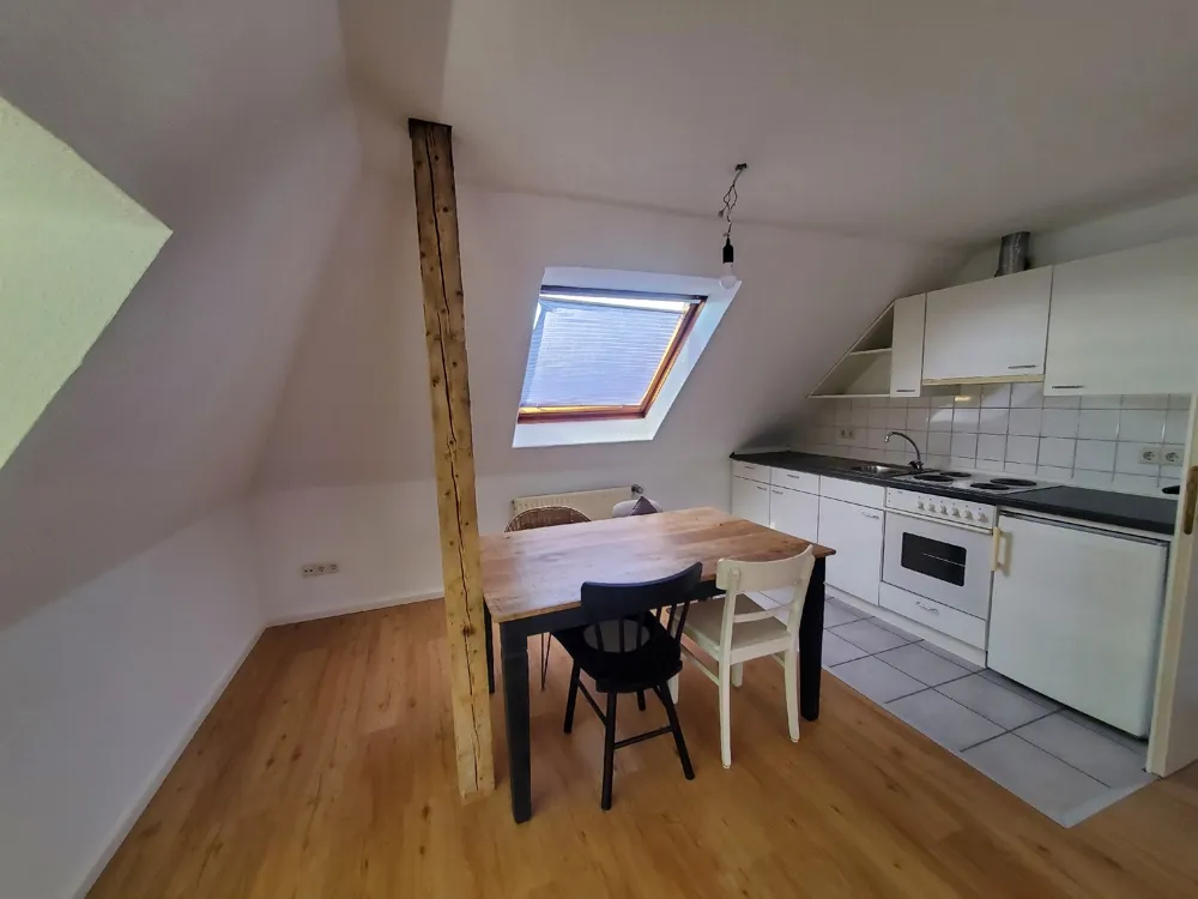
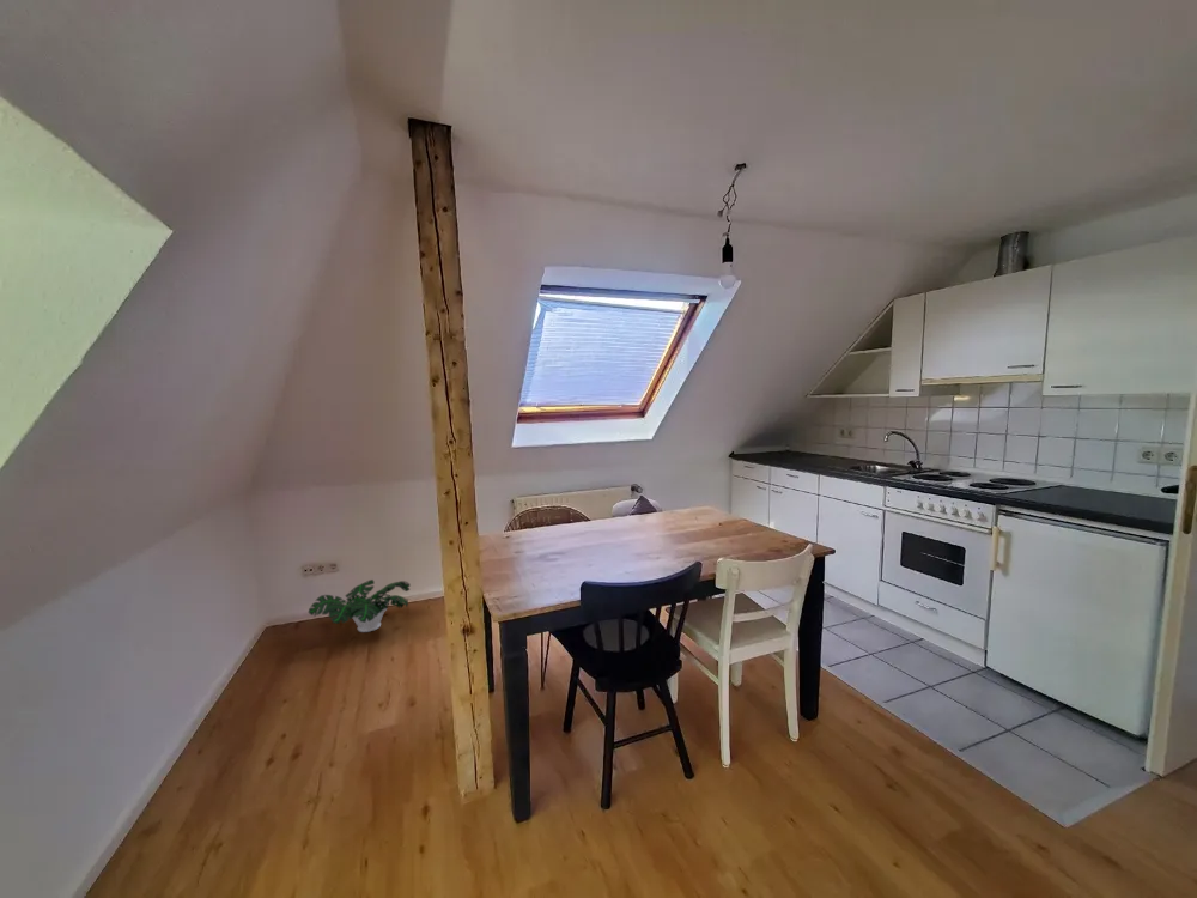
+ potted plant [308,578,412,633]
